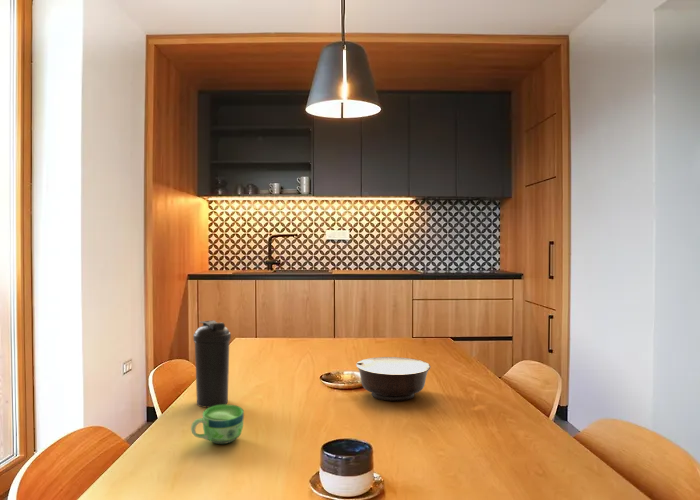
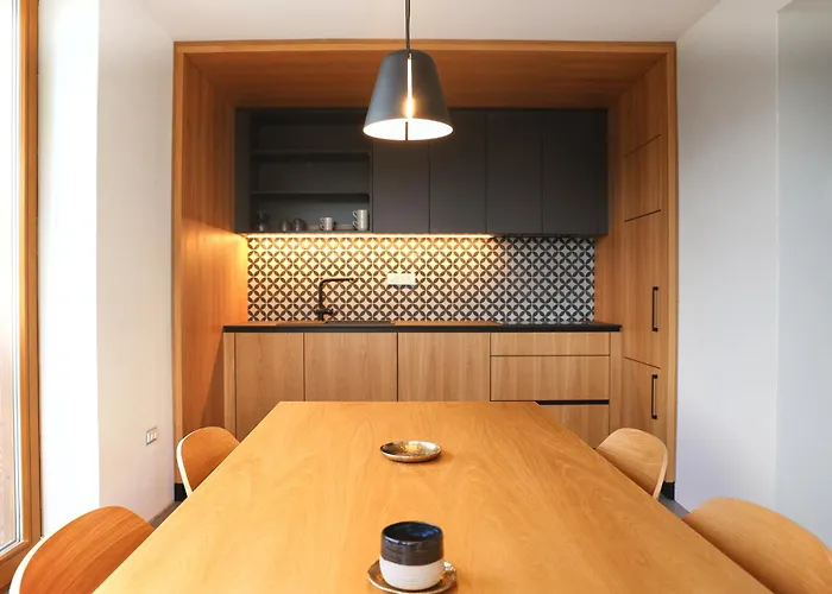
- water bottle [192,320,232,409]
- bowl [355,356,432,402]
- cup [190,403,245,445]
